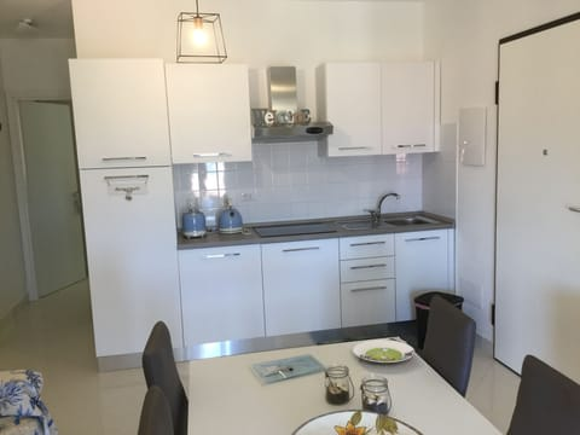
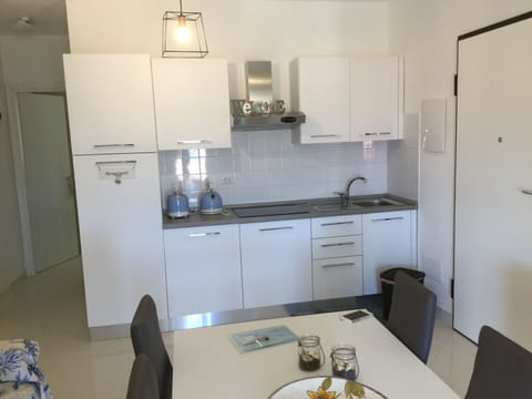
- salad plate [352,338,416,364]
